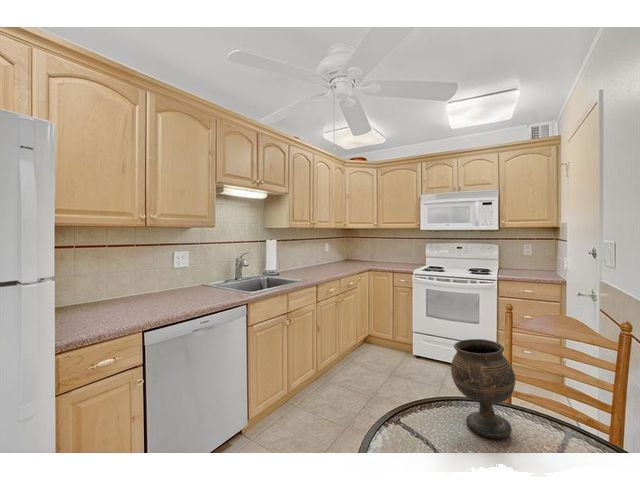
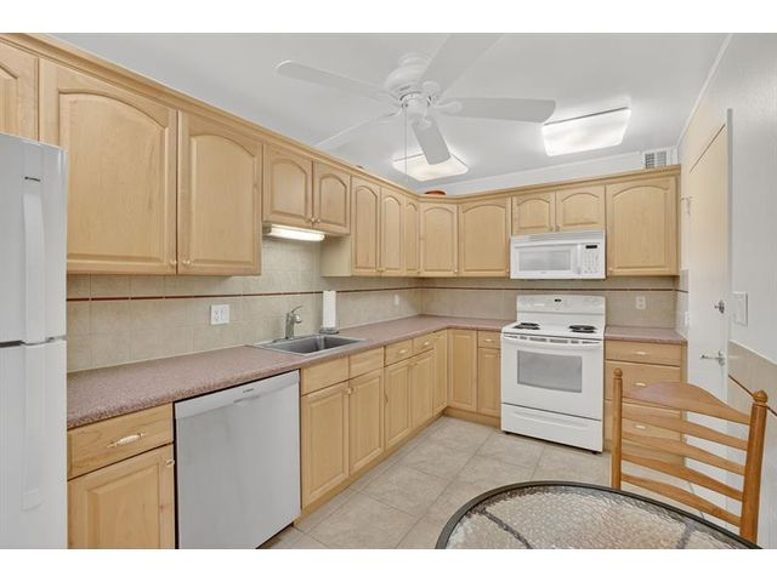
- goblet [450,338,516,439]
